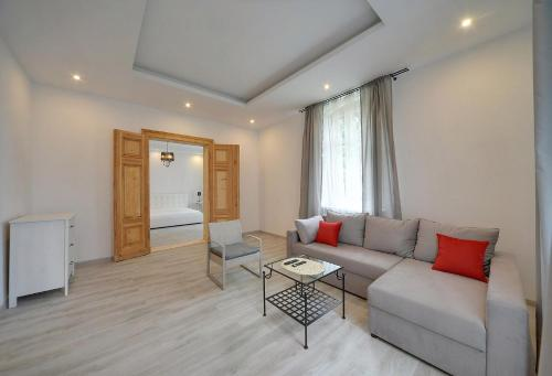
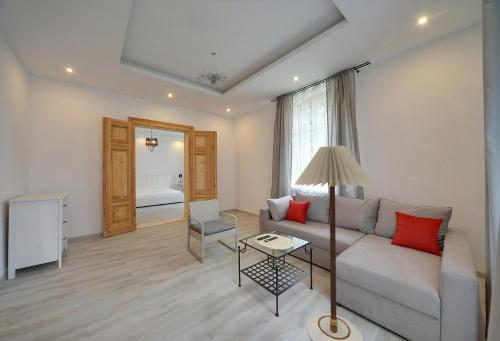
+ chandelier [196,50,231,89]
+ floor lamp [294,145,377,341]
